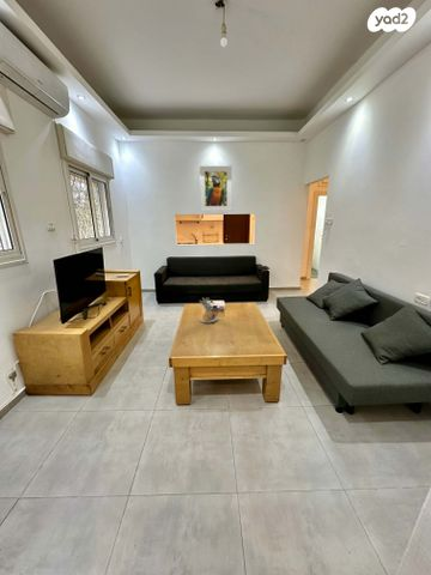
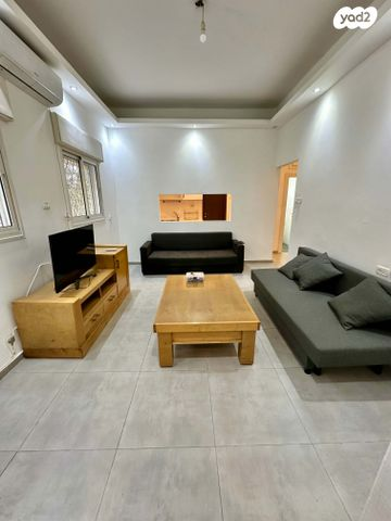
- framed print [199,165,233,212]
- succulent plant [198,297,219,323]
